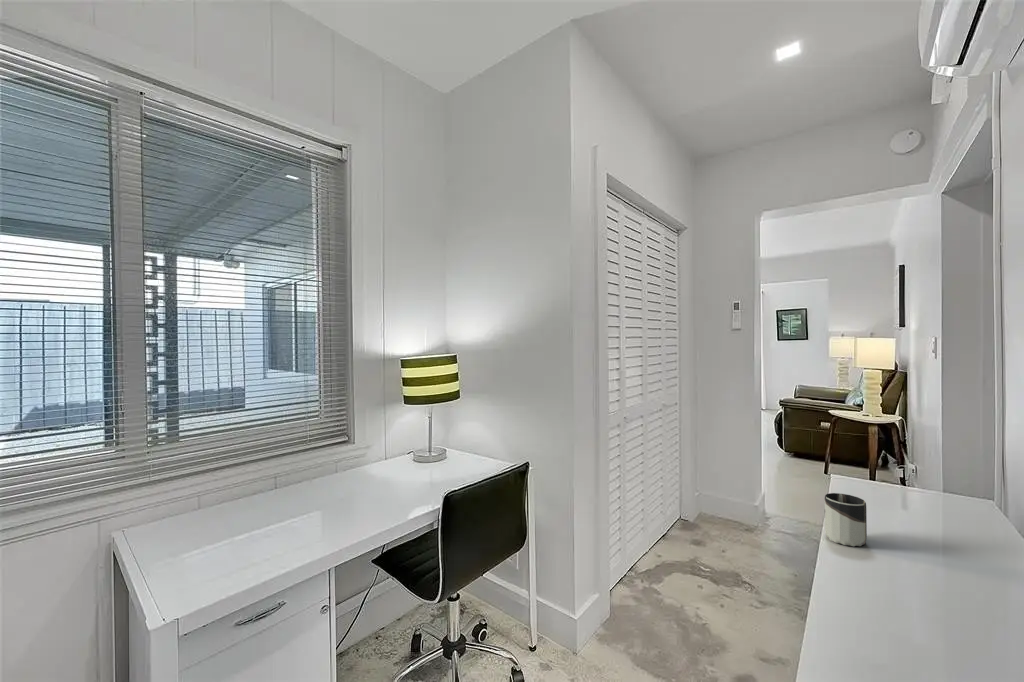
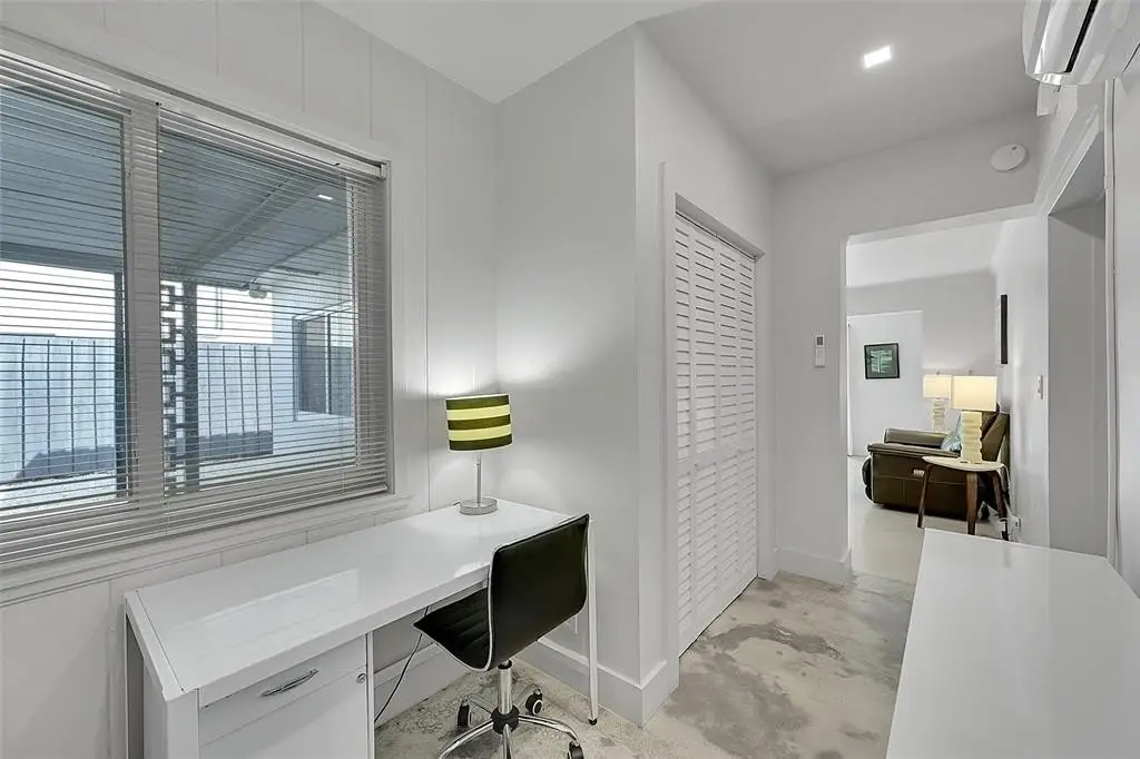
- cup [824,492,868,547]
